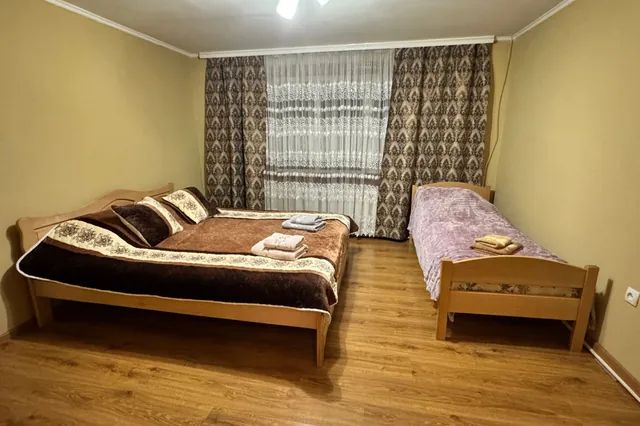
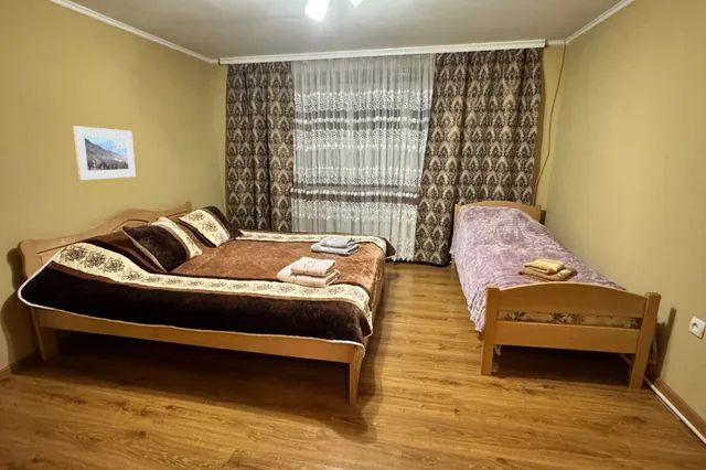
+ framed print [72,125,137,181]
